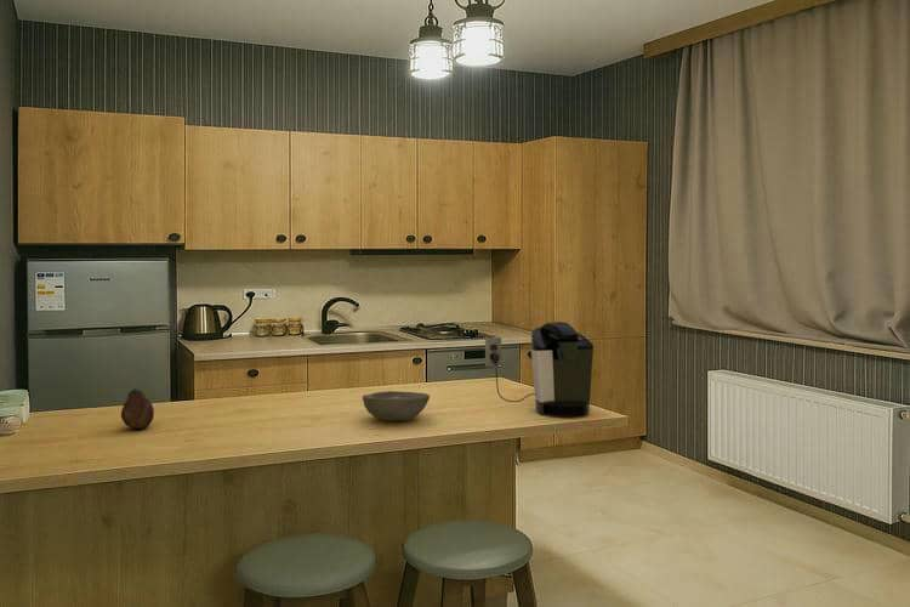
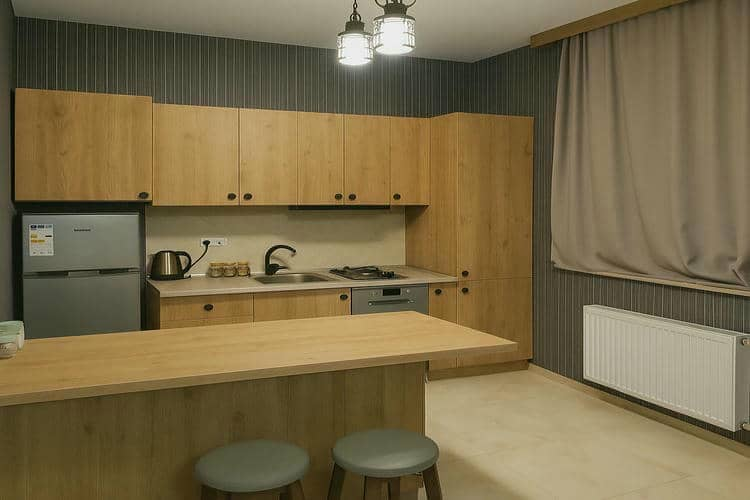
- coffee maker [484,320,595,416]
- bowl [362,390,431,422]
- fruit [120,387,155,430]
